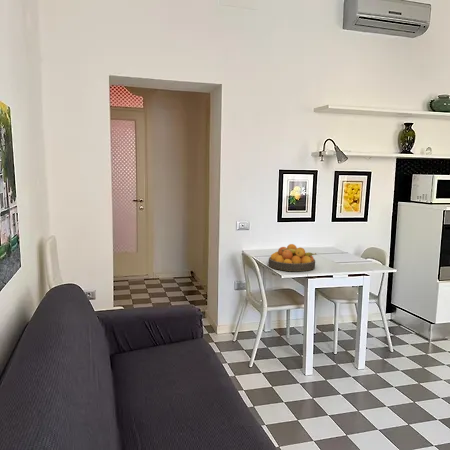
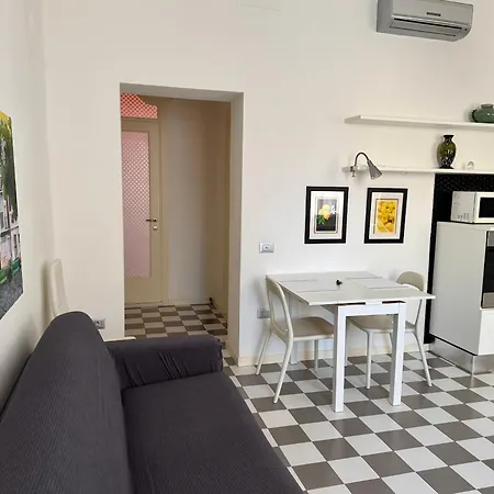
- fruit bowl [267,243,317,272]
